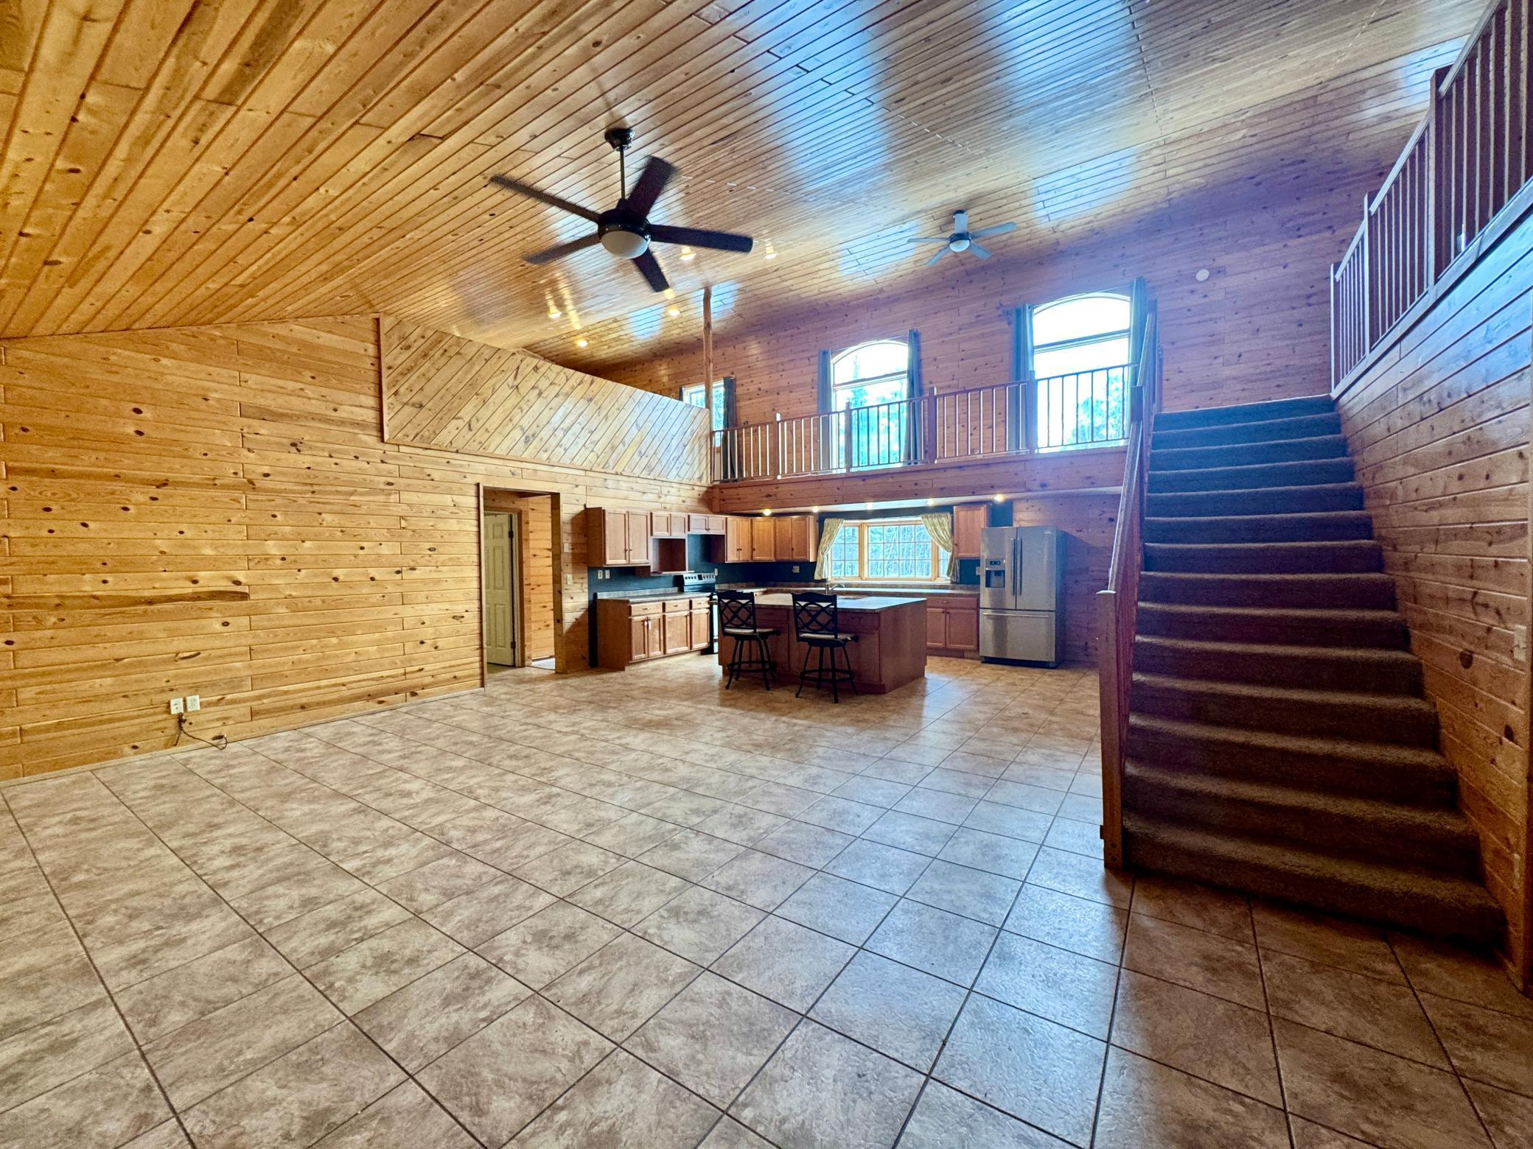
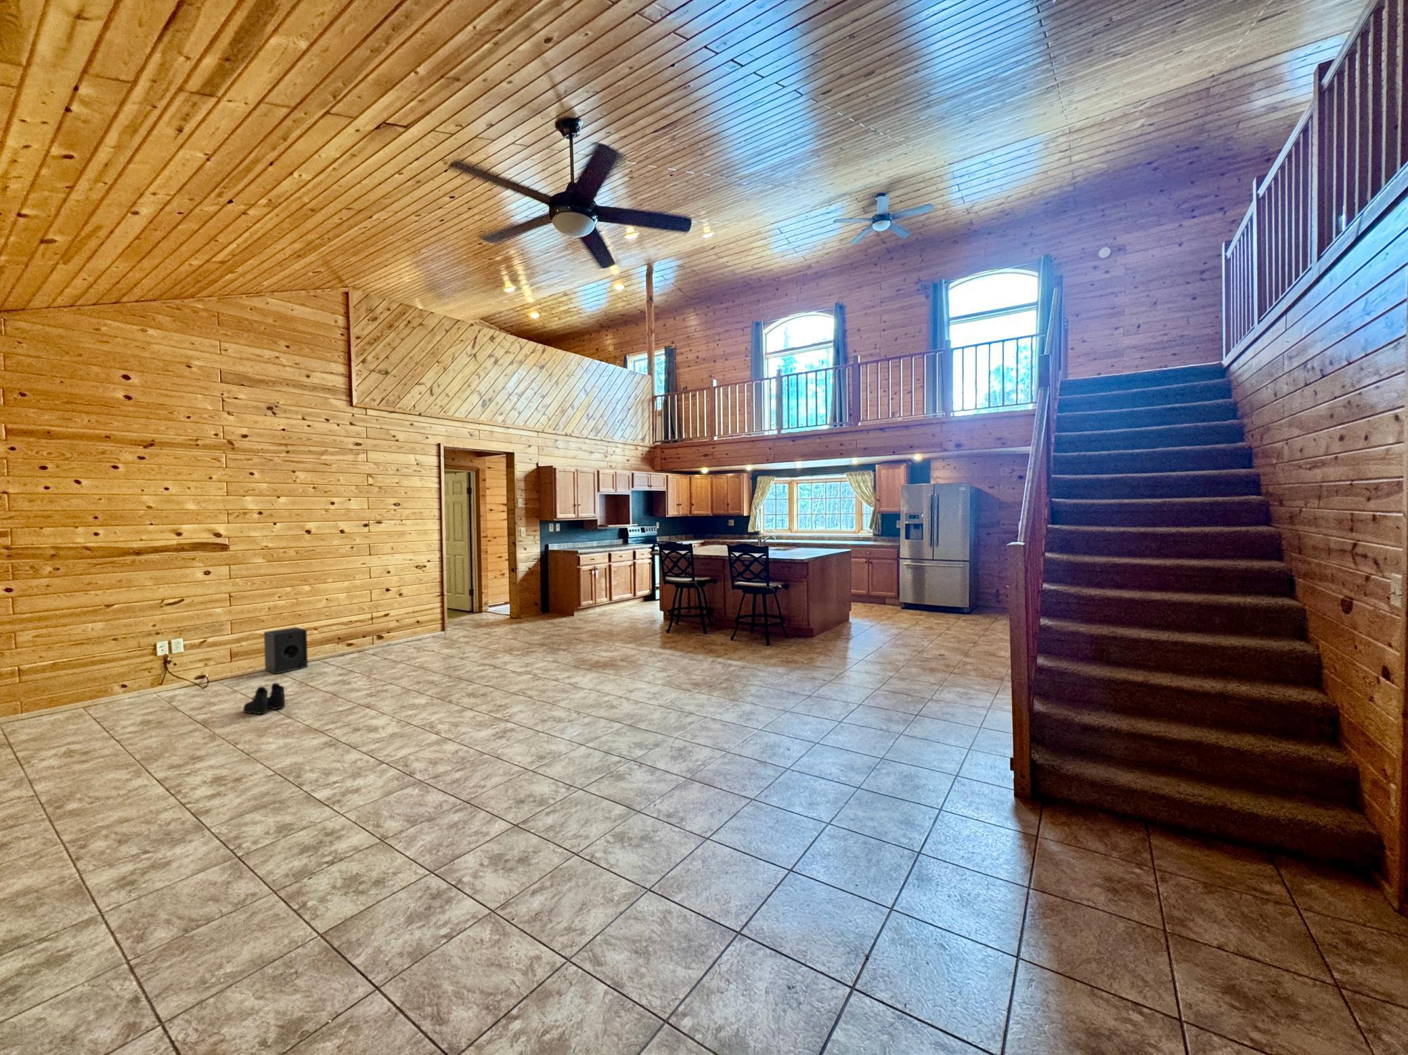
+ studio monitor [264,626,308,675]
+ boots [243,683,286,715]
